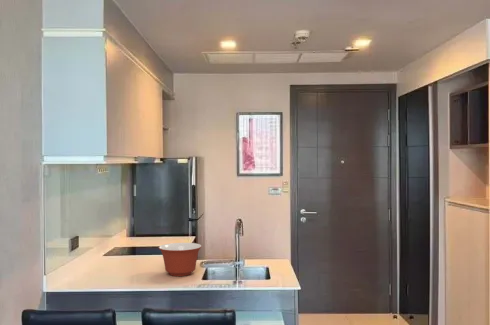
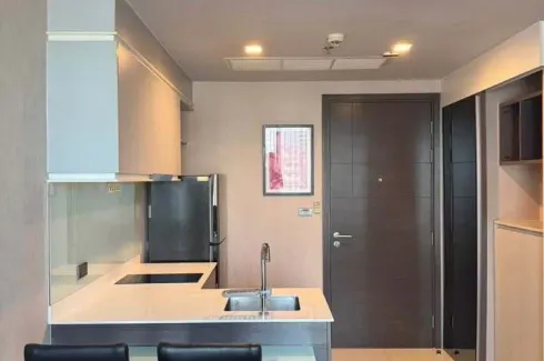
- mixing bowl [158,242,203,277]
